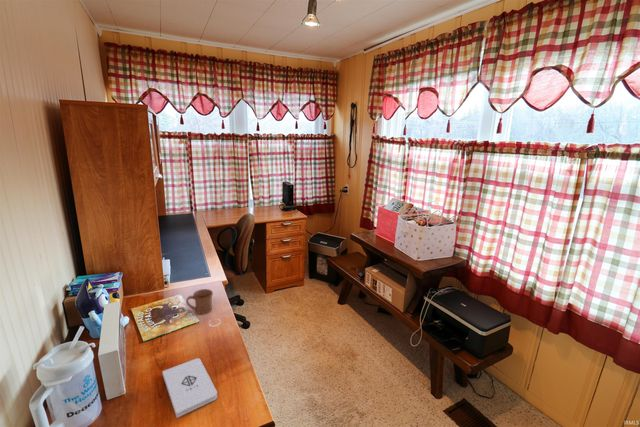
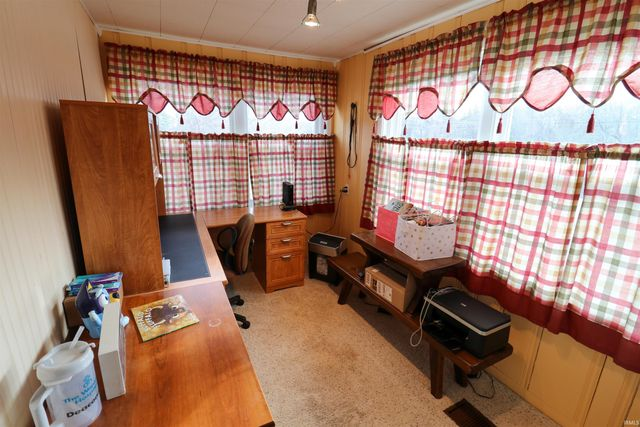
- mug [185,288,214,315]
- notepad [161,357,218,419]
